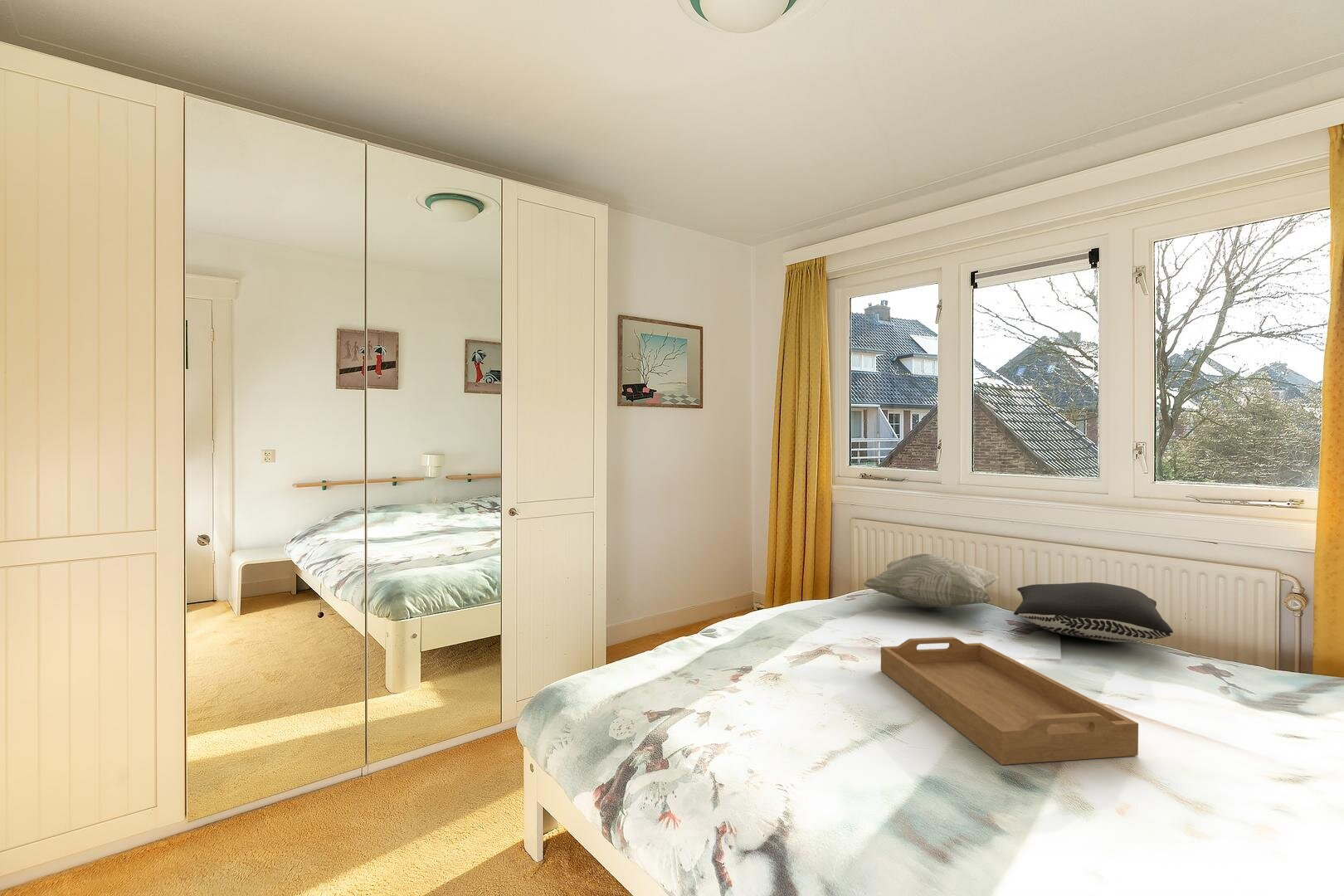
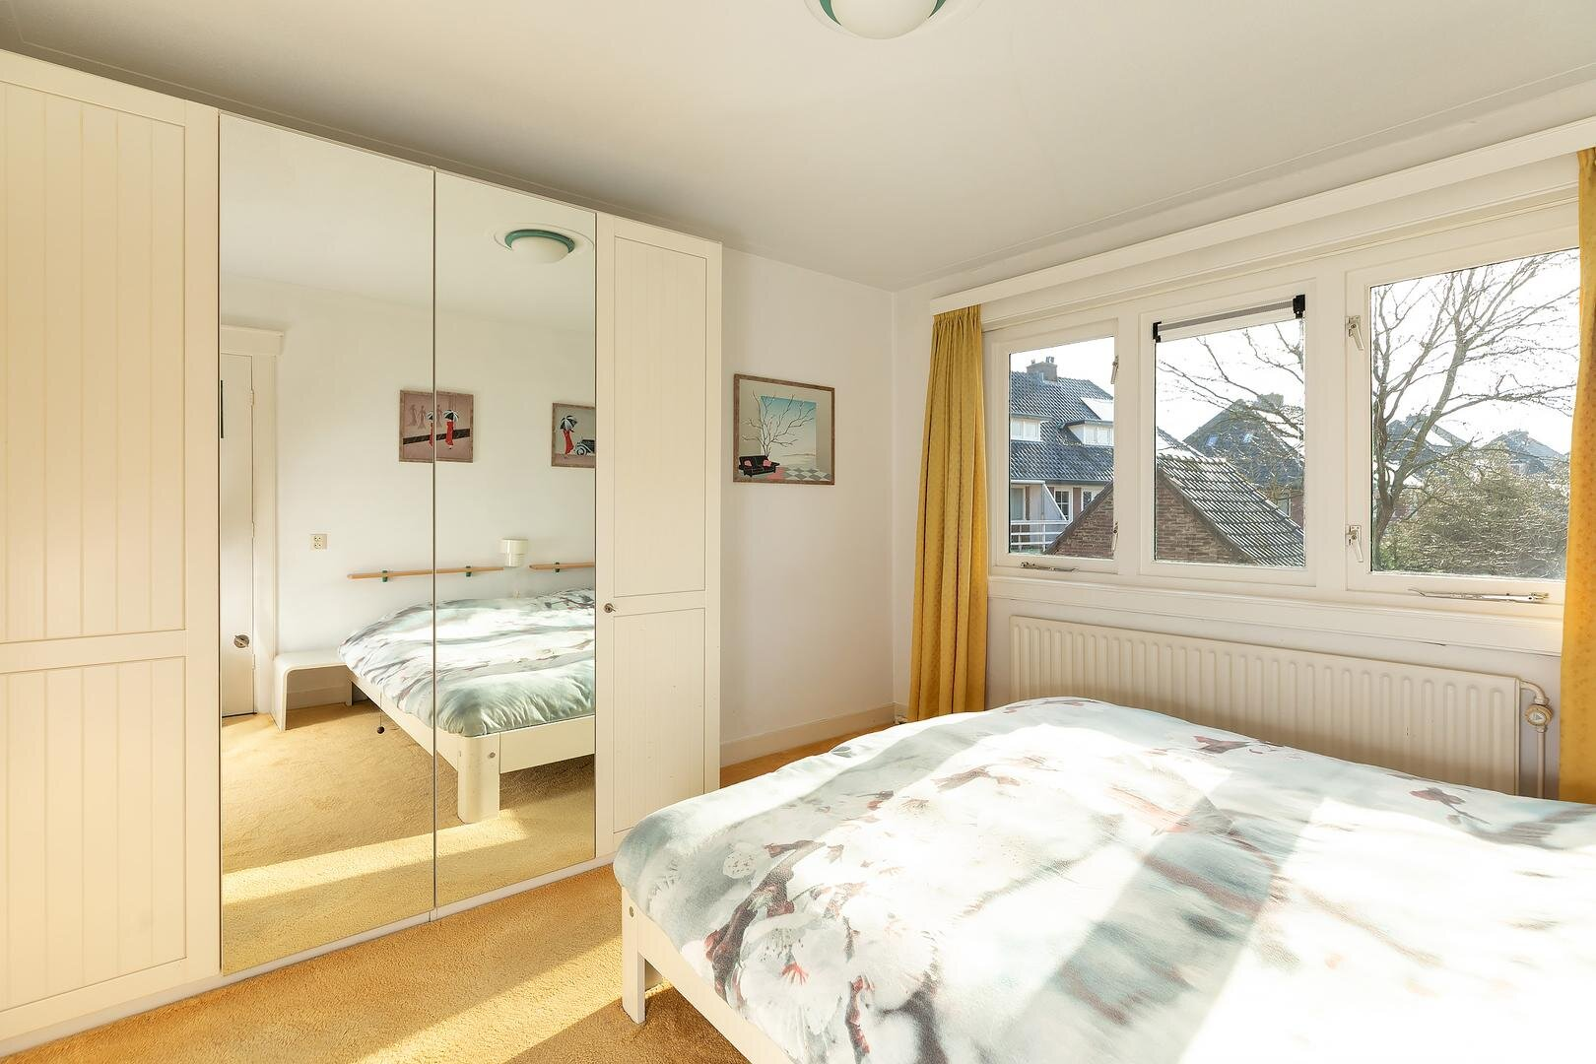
- decorative pillow [863,553,1000,609]
- pillow [1013,582,1174,643]
- serving tray [880,636,1139,766]
